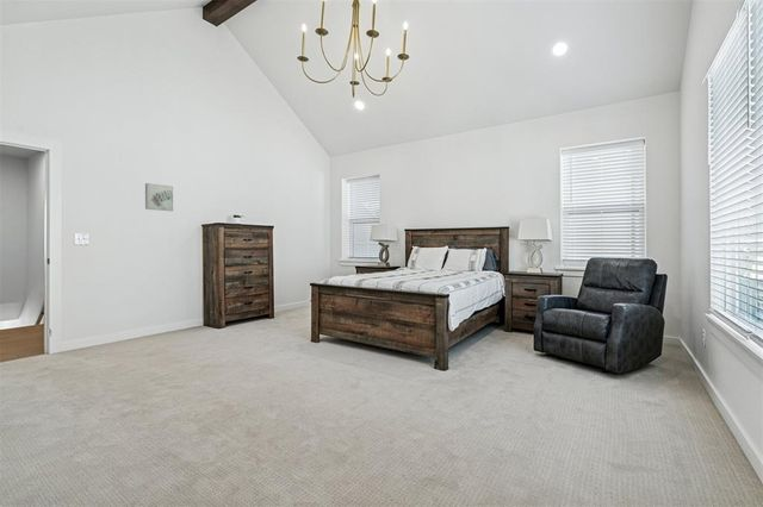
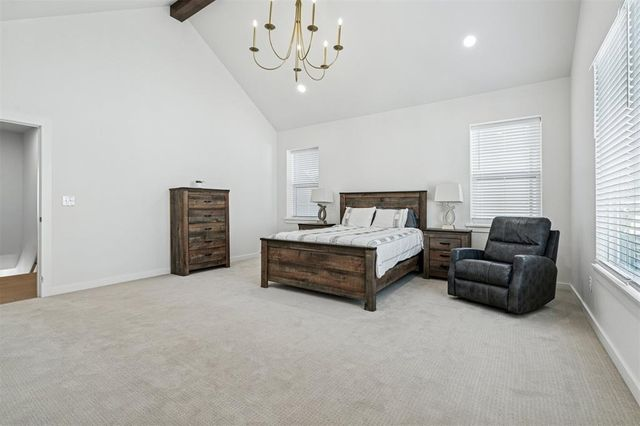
- wall art [144,182,174,212]
